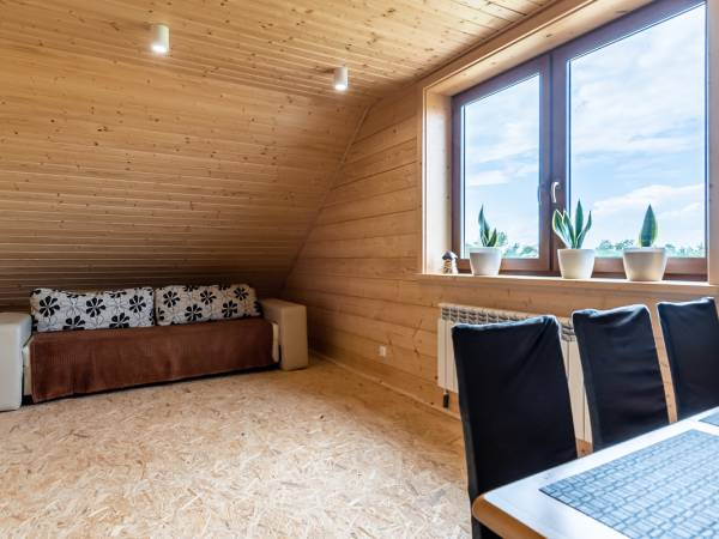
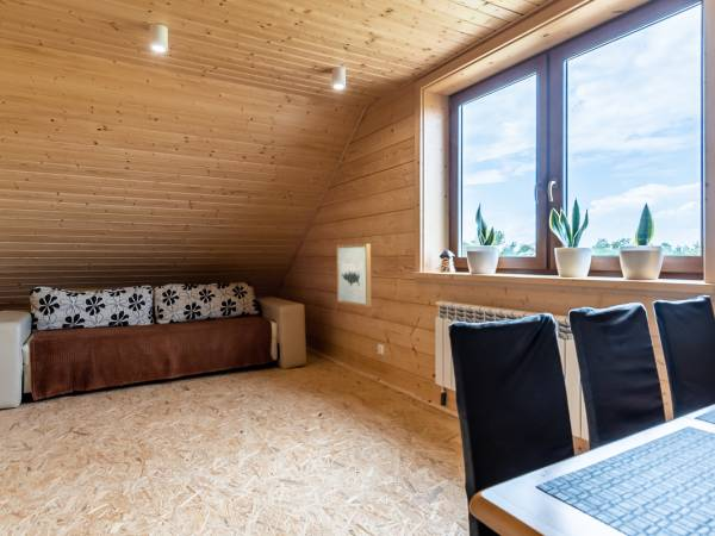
+ wall art [335,243,372,307]
